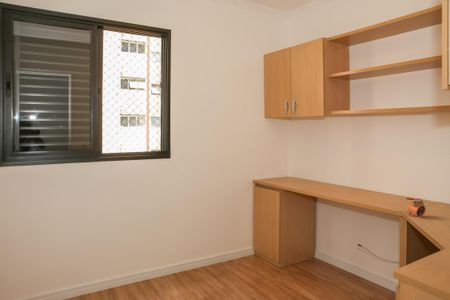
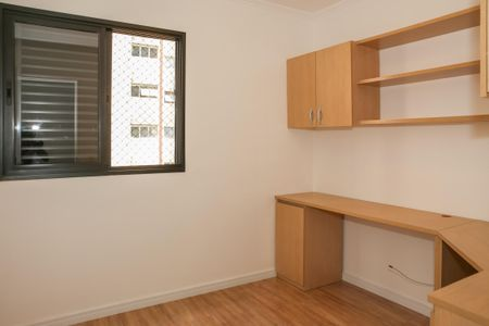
- alarm clock [407,198,427,218]
